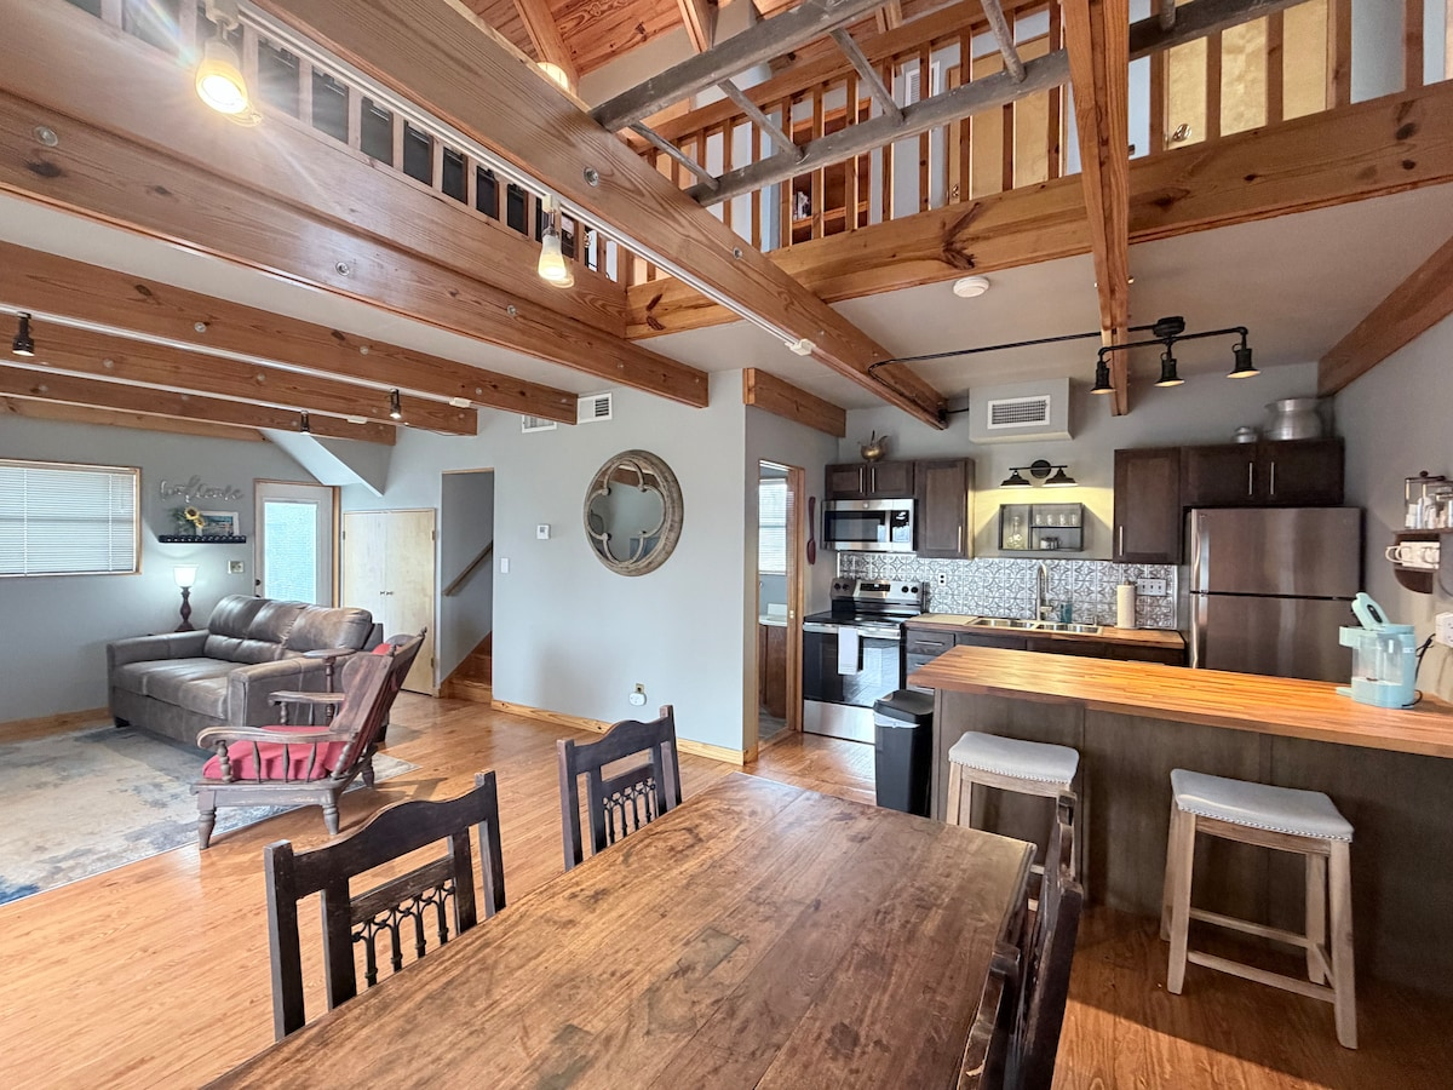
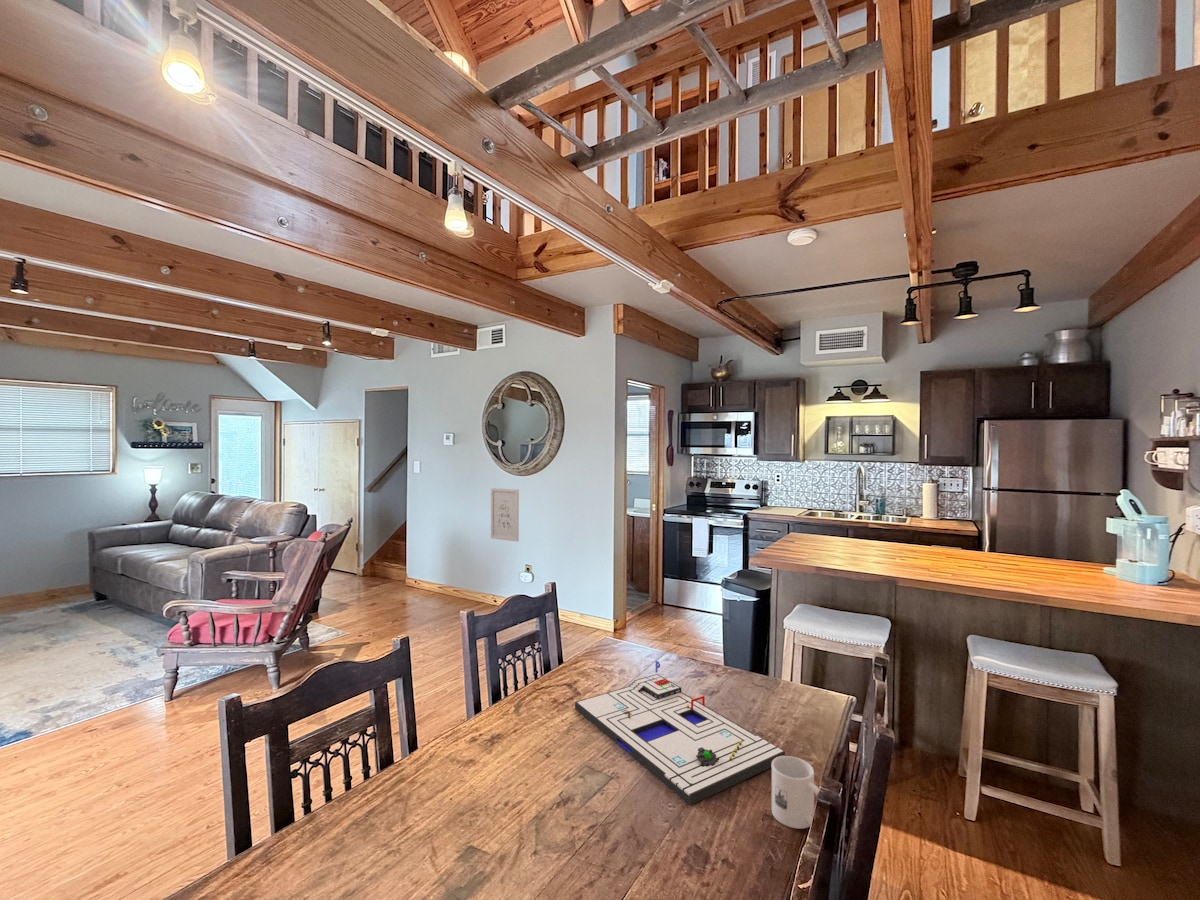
+ mug [771,755,821,830]
+ wall art [490,487,520,543]
+ board game [574,660,786,806]
